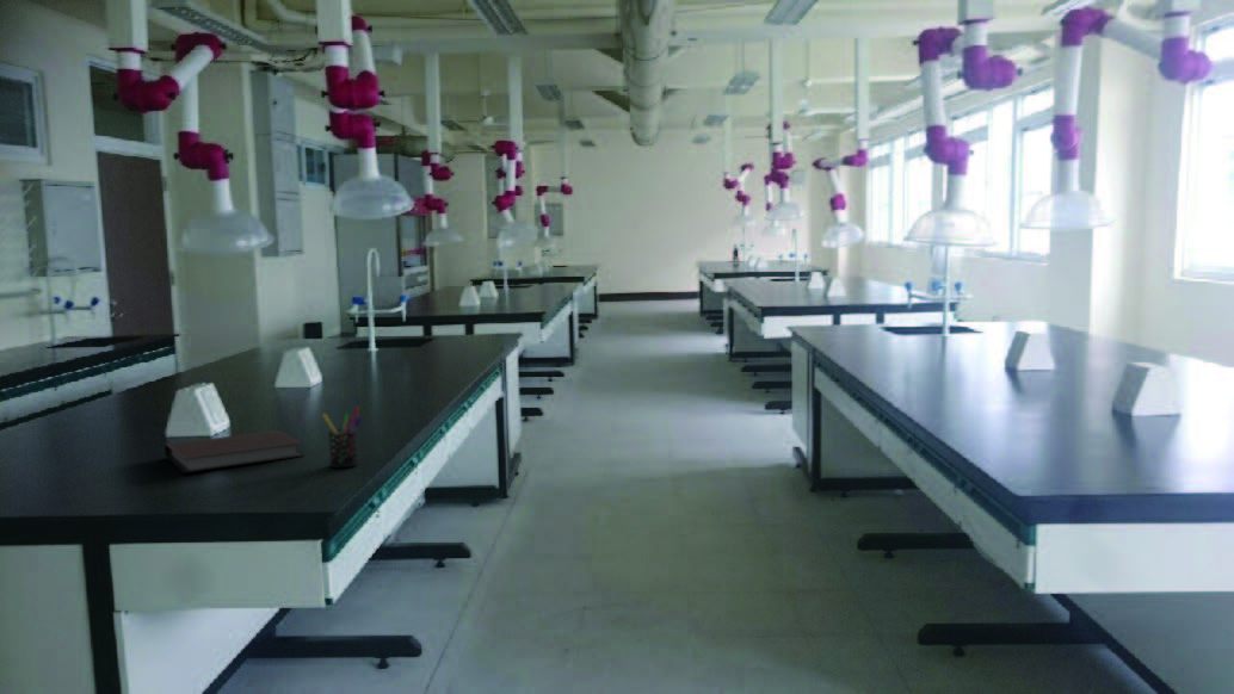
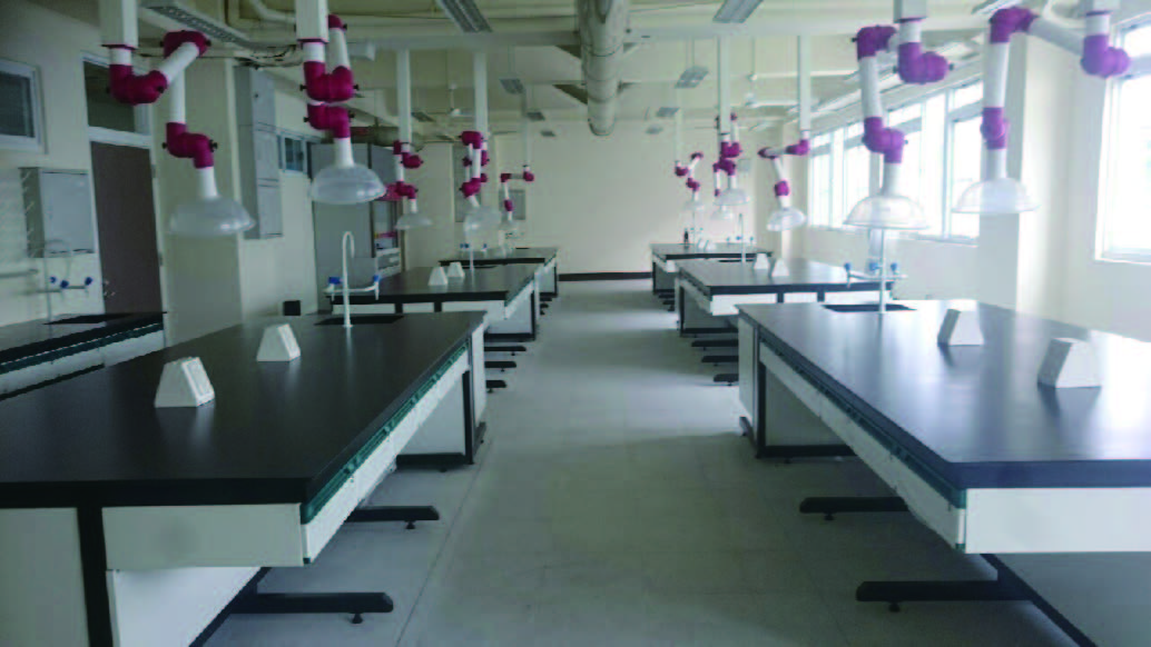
- pen holder [321,405,363,469]
- notebook [163,429,306,475]
